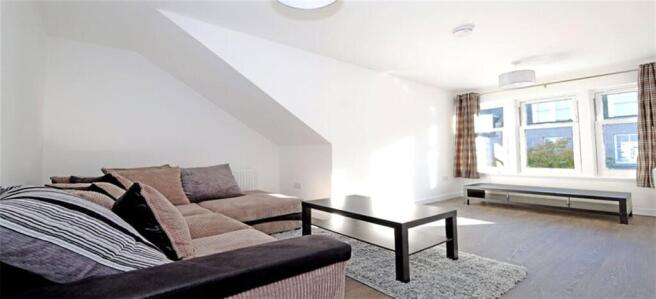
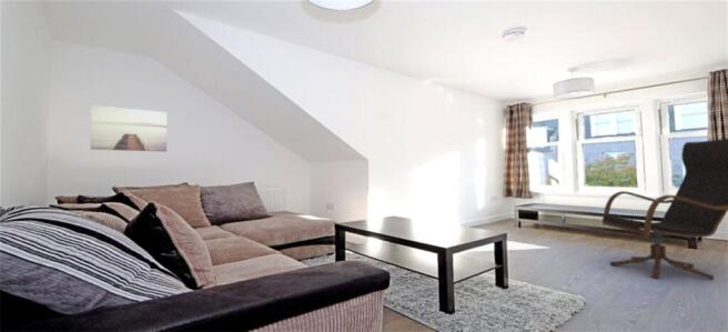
+ lounge chair [601,138,728,281]
+ wall art [90,104,168,153]
